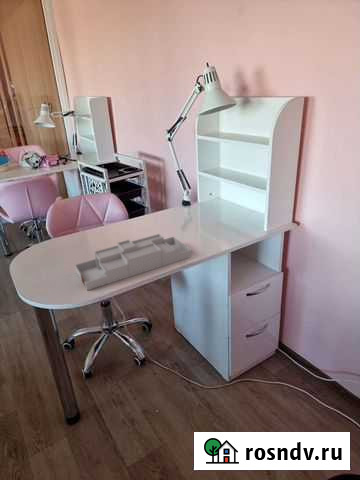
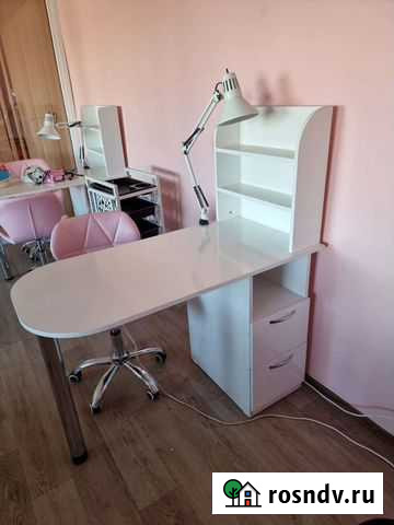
- desk organizer [74,233,193,291]
